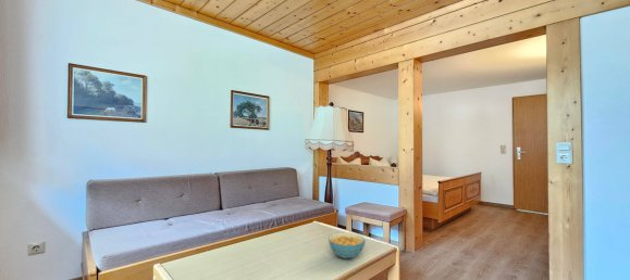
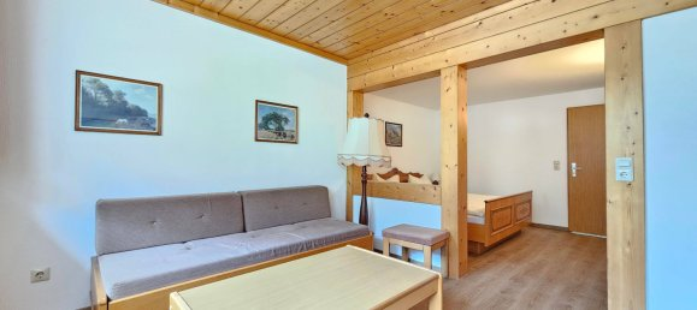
- cereal bowl [328,231,367,259]
